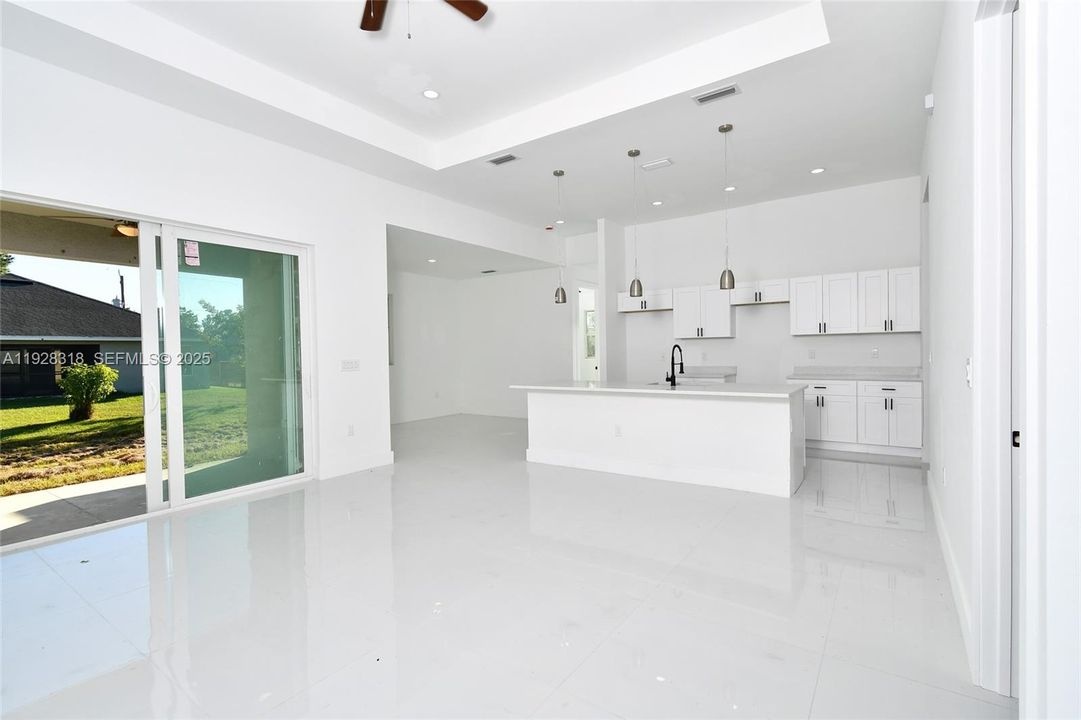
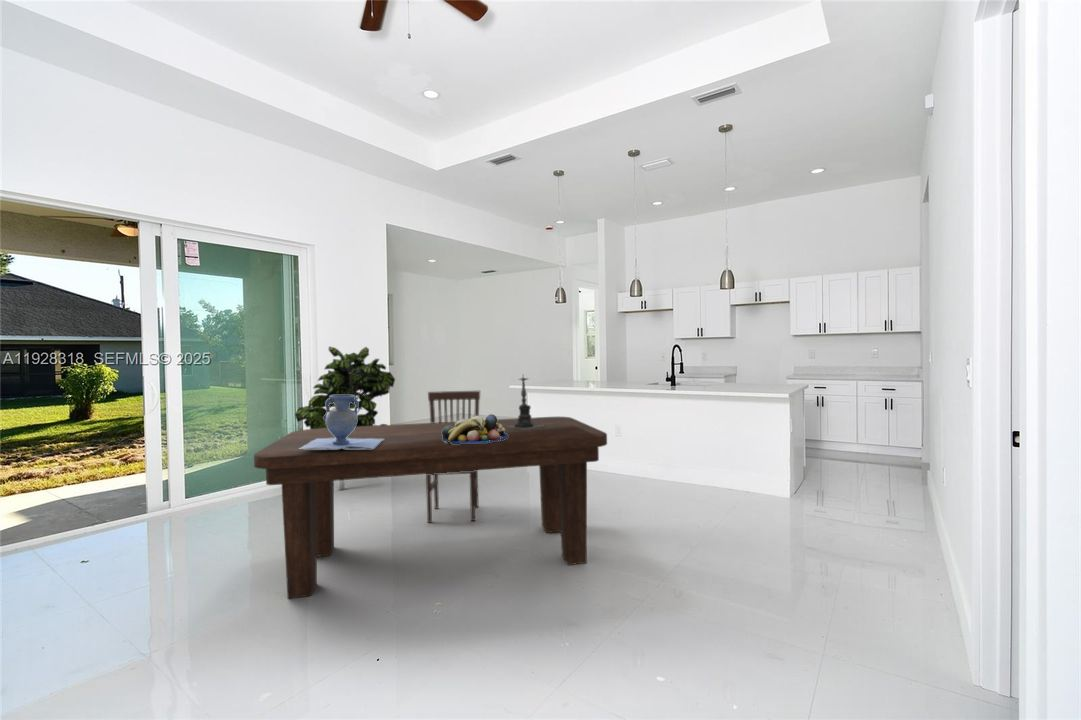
+ vase [299,395,384,449]
+ candle holder [508,375,544,429]
+ fruit bowl [442,413,508,444]
+ dining table [253,416,608,600]
+ indoor plant [294,345,396,491]
+ dining chair [425,390,481,524]
